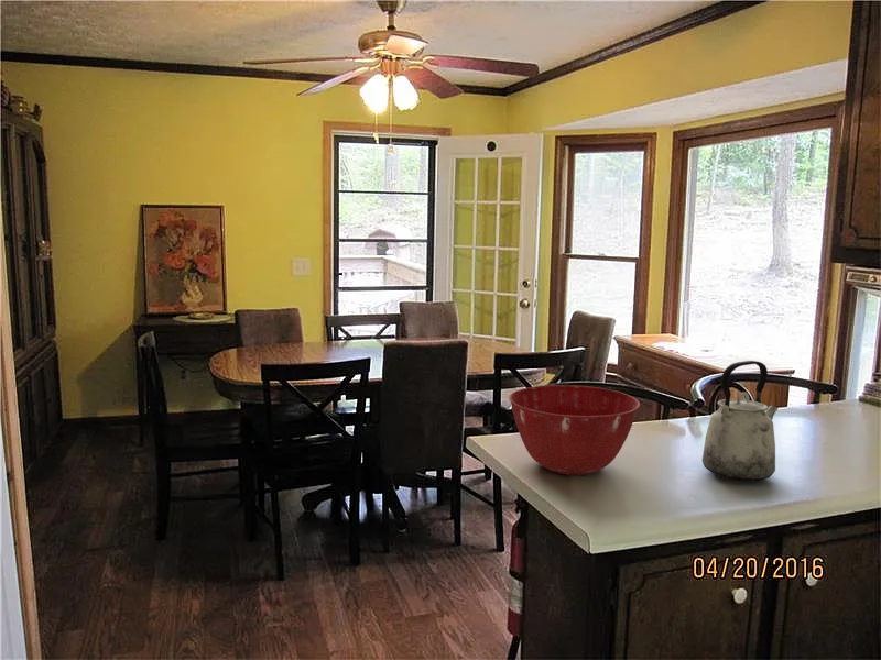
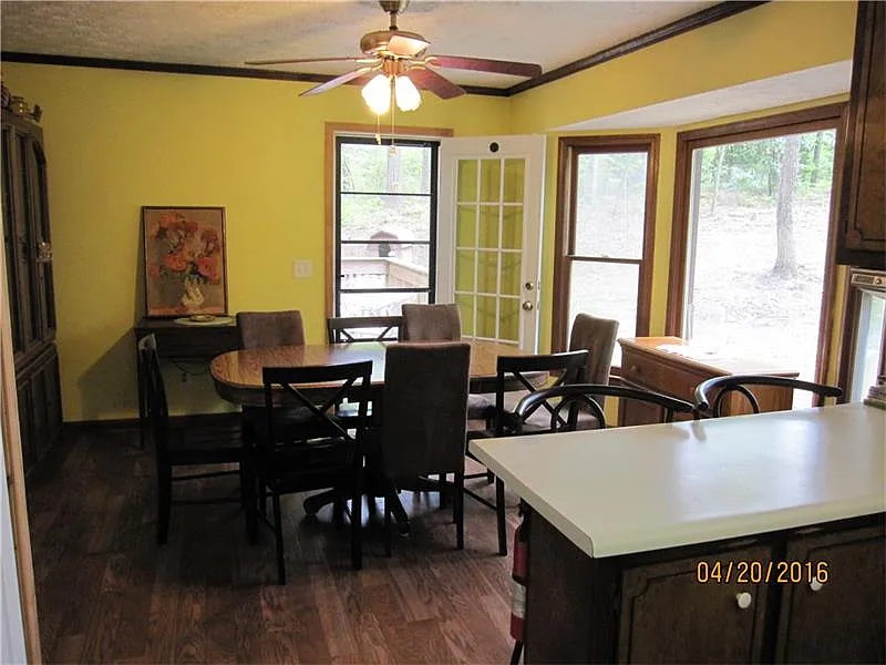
- kettle [701,360,780,483]
- mixing bowl [508,384,641,476]
